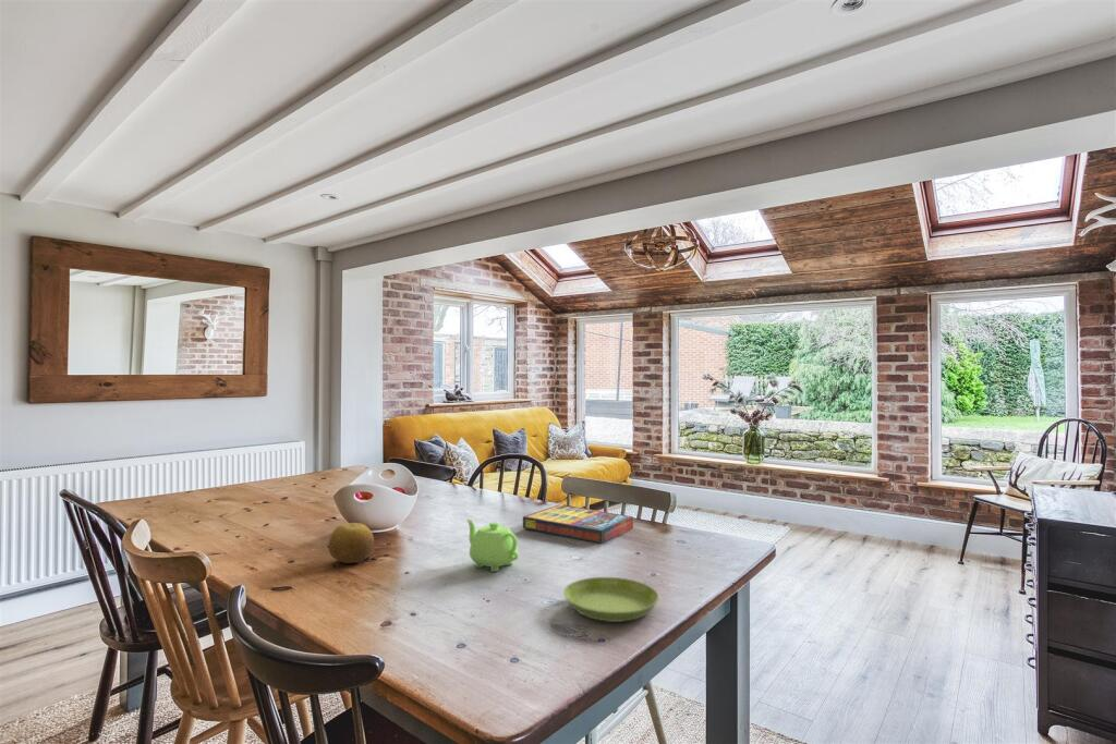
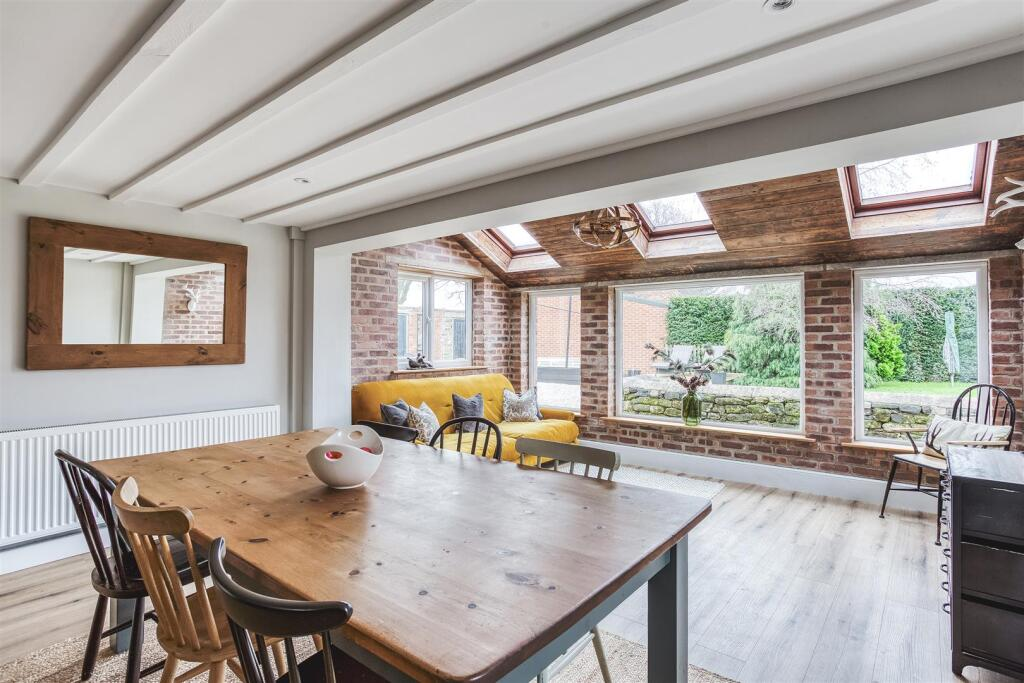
- fruit [327,522,375,564]
- game compilation box [522,504,634,545]
- teapot [465,517,520,573]
- saucer [562,576,660,623]
